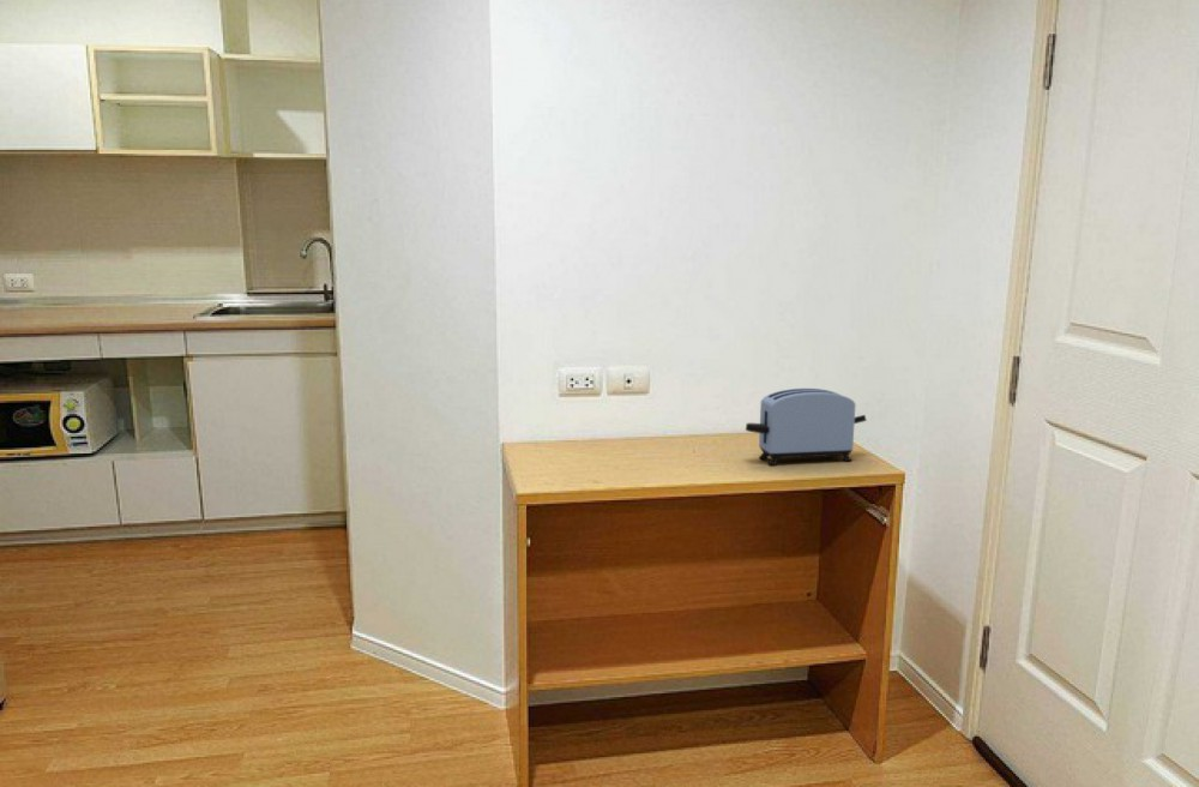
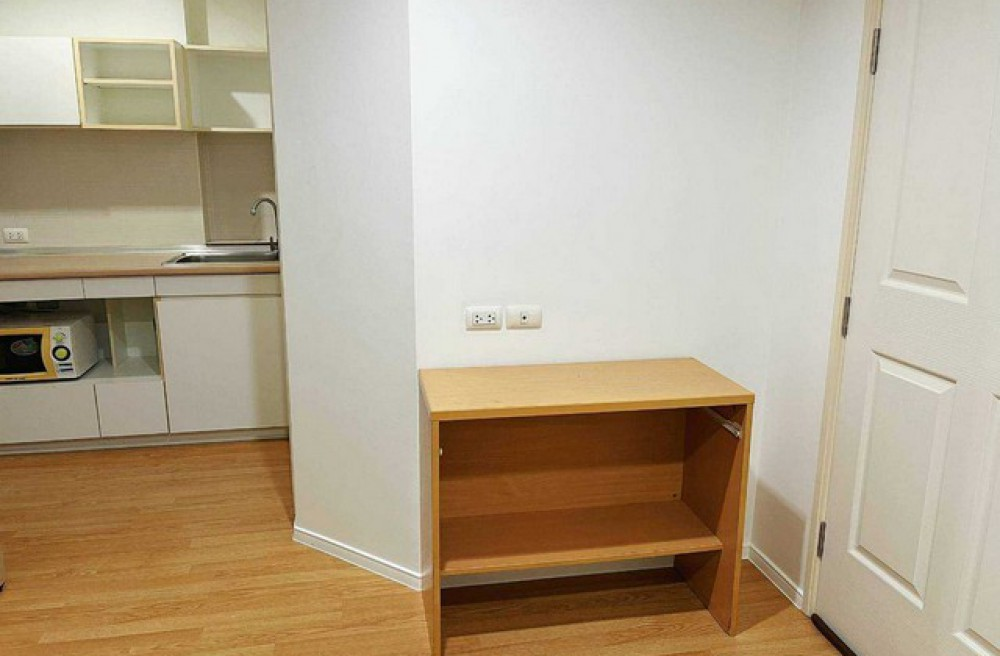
- toaster [745,388,868,465]
